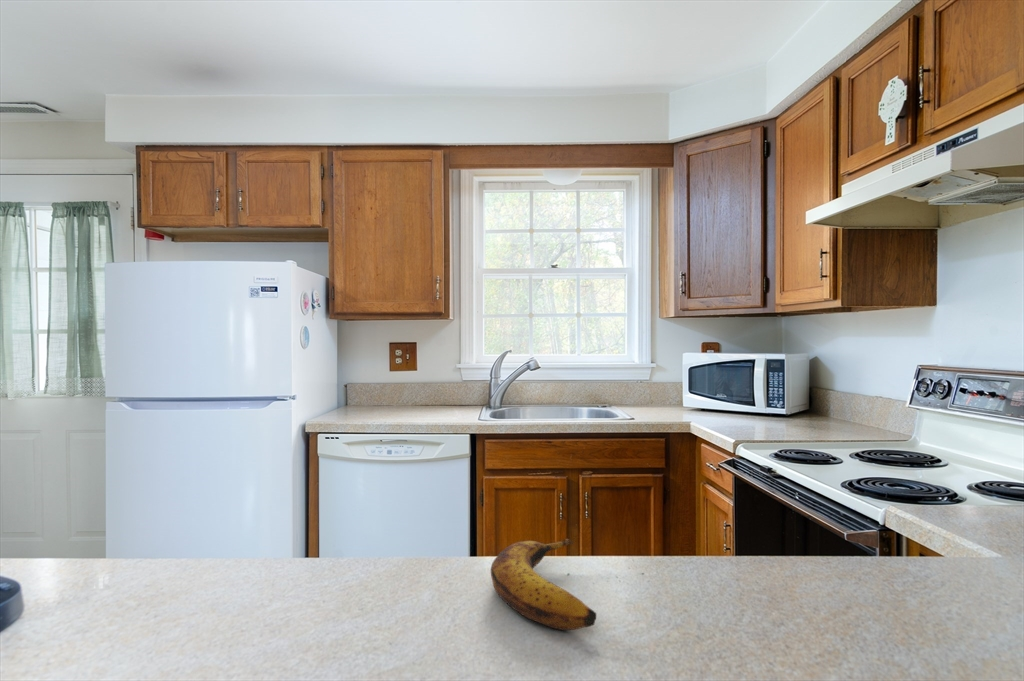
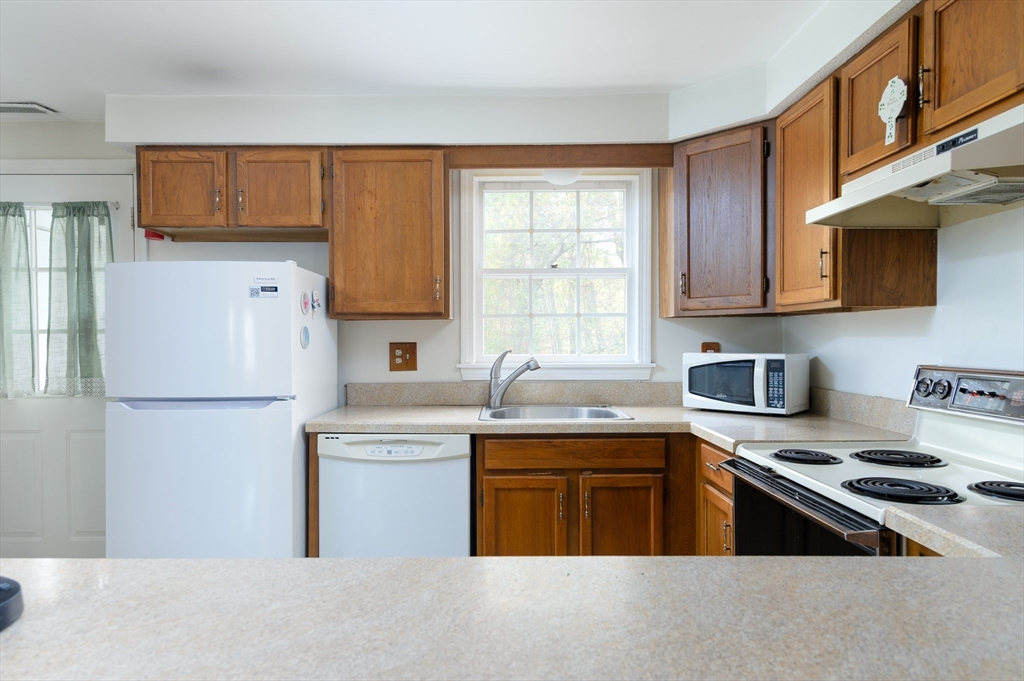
- banana [490,538,597,631]
